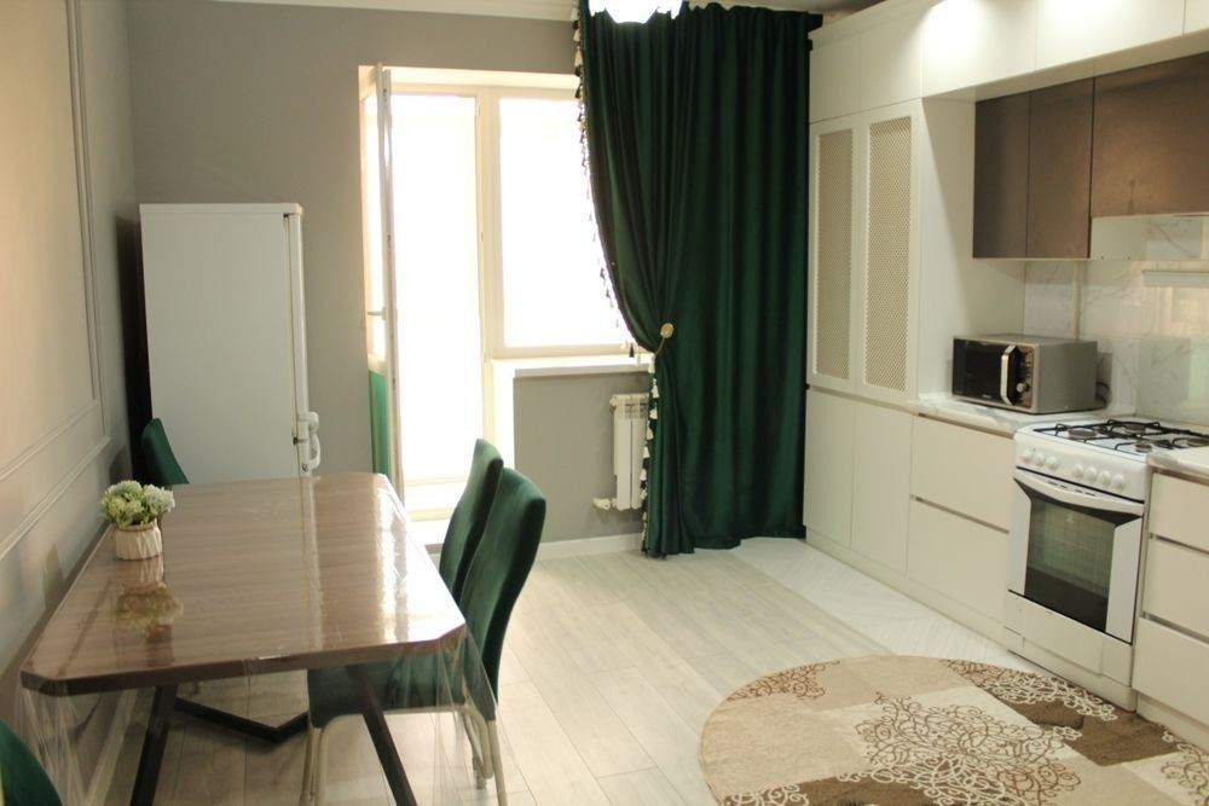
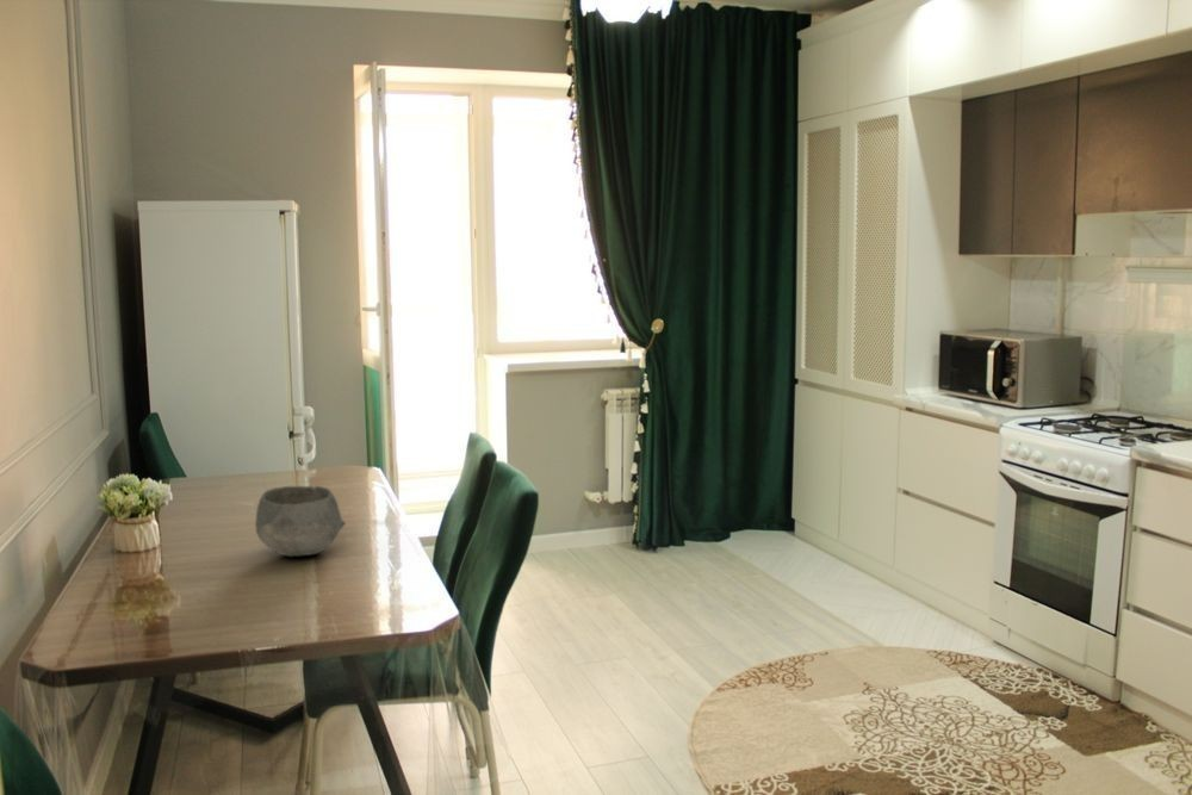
+ bowl [254,485,347,558]
